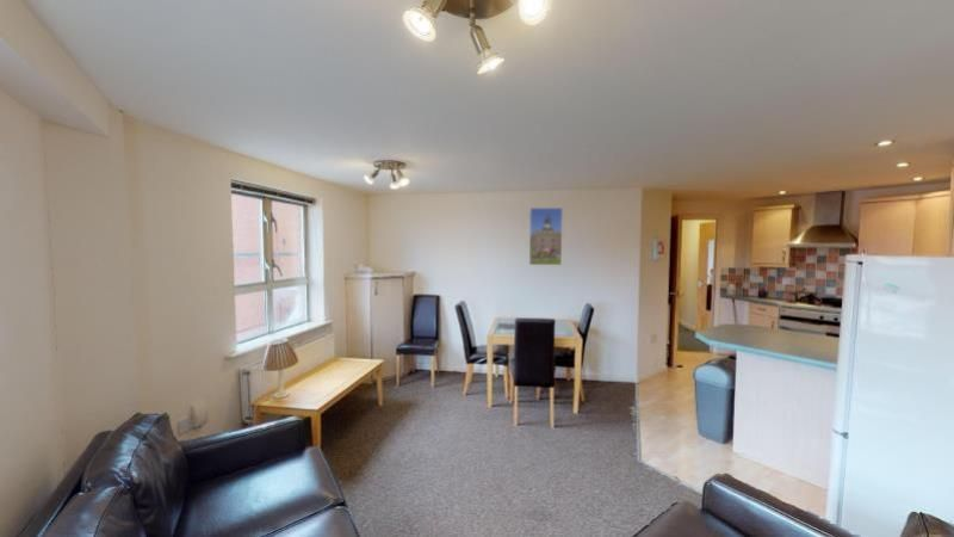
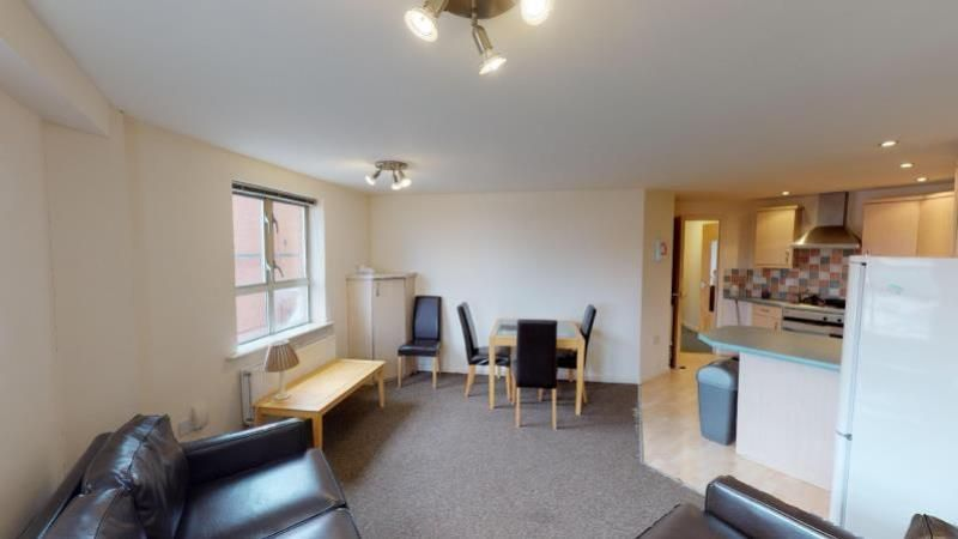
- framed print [528,206,564,266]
